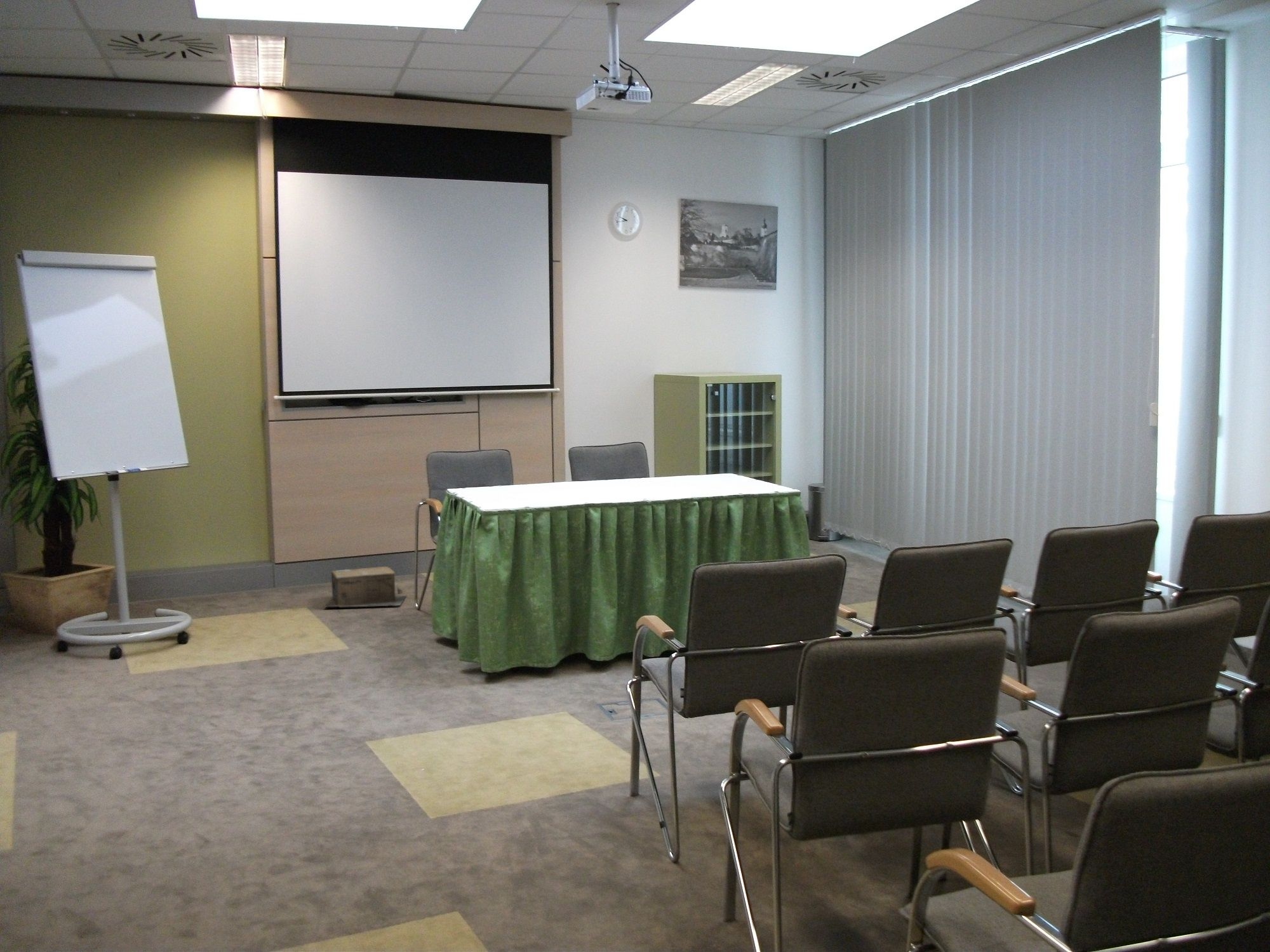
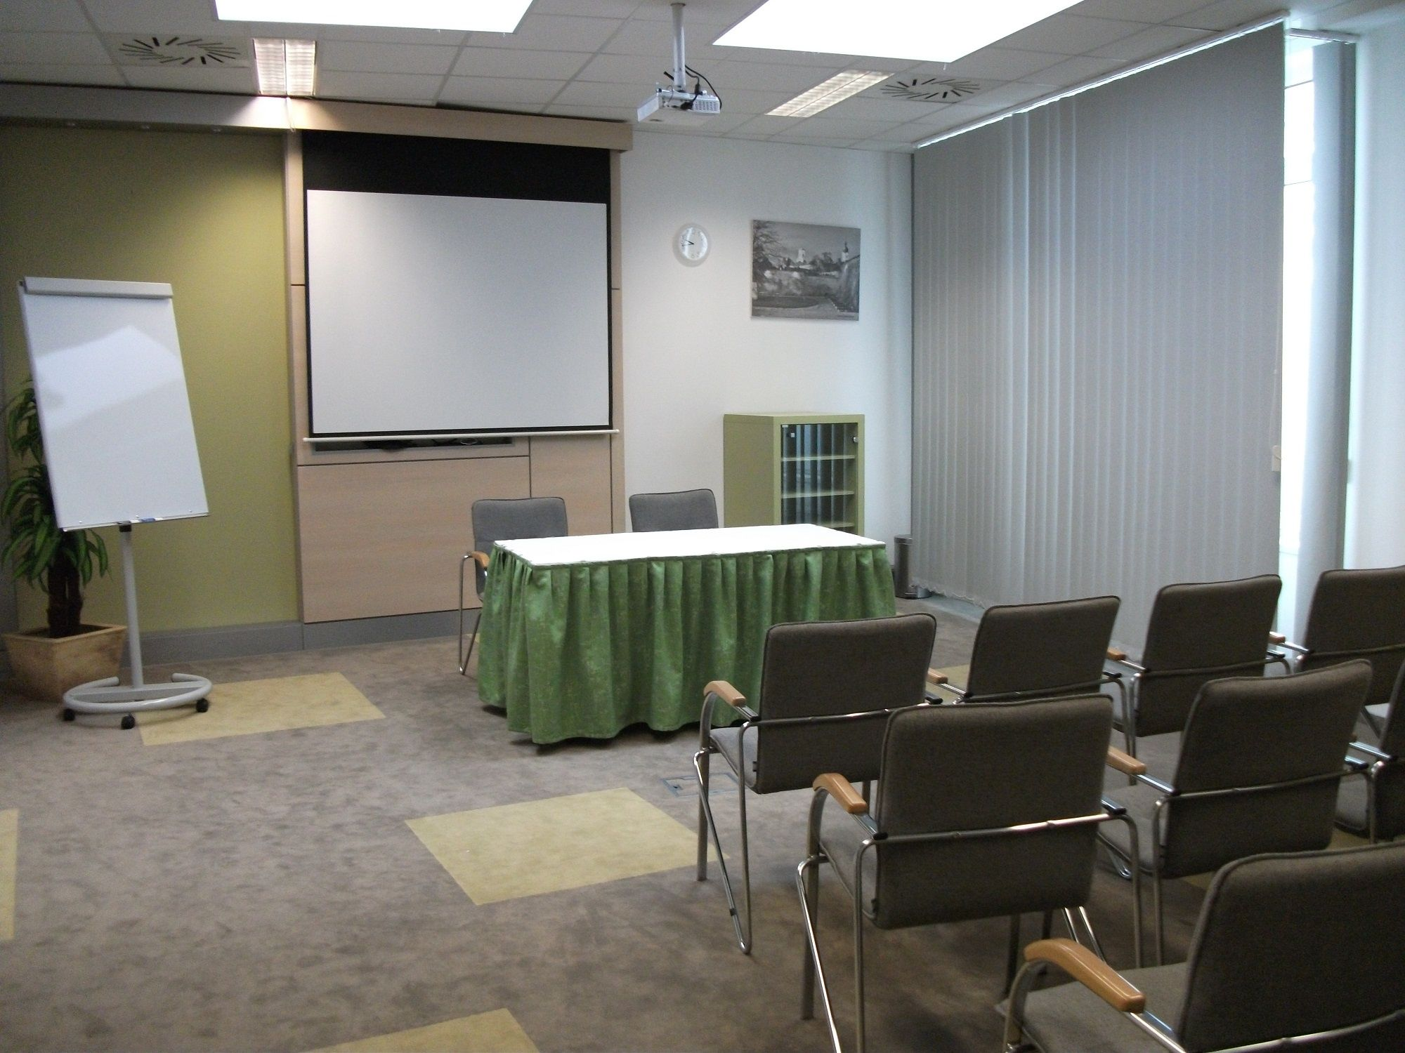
- cardboard box [323,566,407,608]
